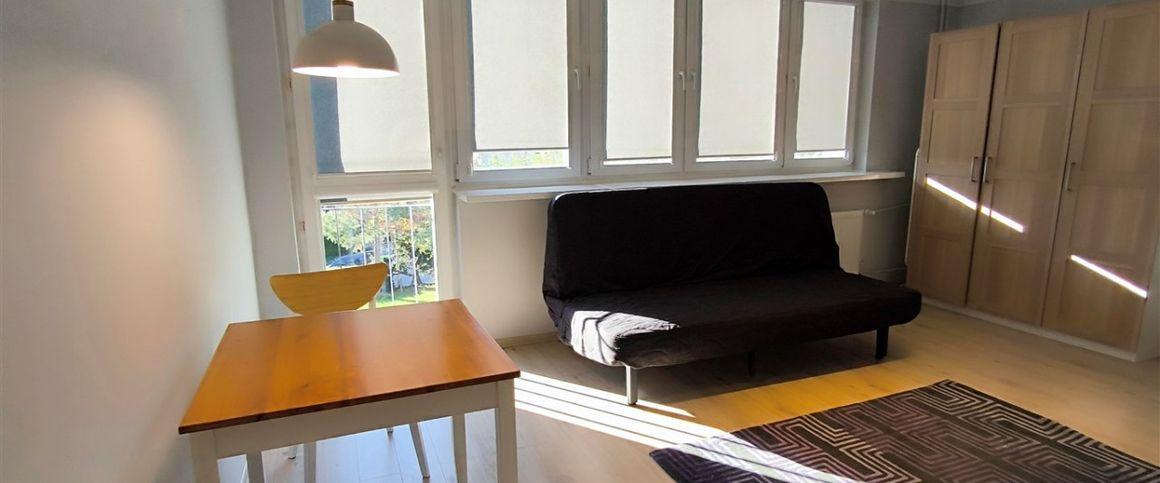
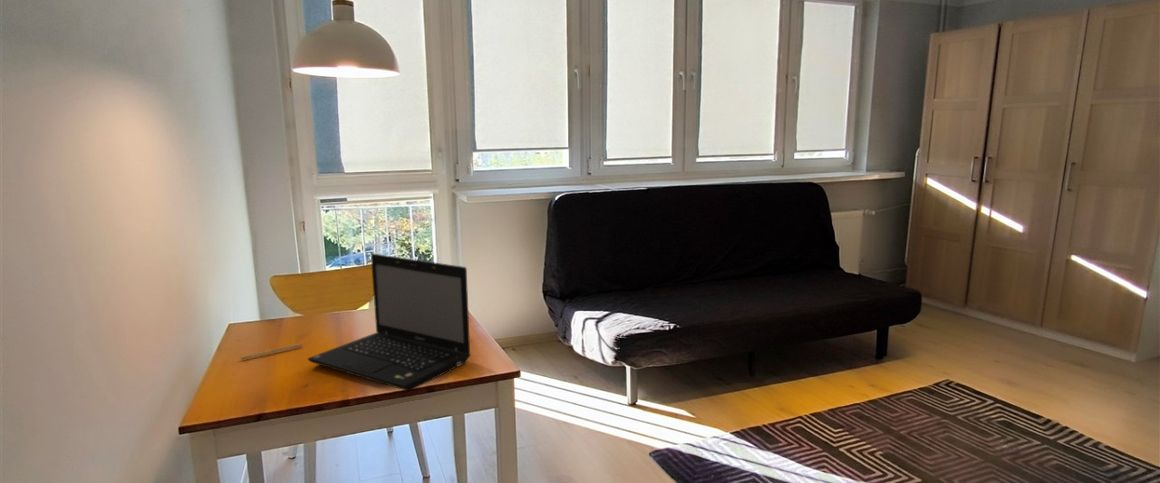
+ laptop [307,253,472,392]
+ pen [240,343,303,361]
